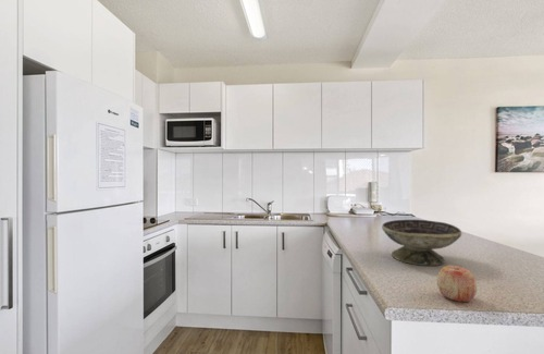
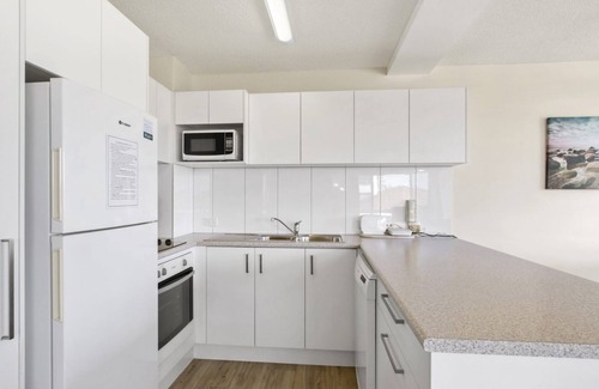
- decorative bowl [381,219,462,267]
- apple [436,265,478,303]
